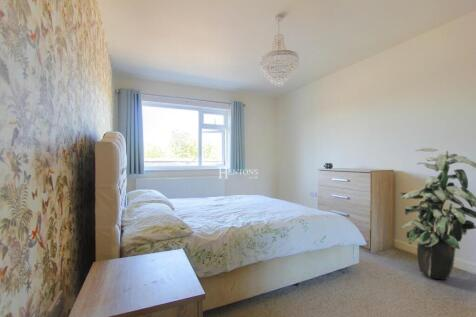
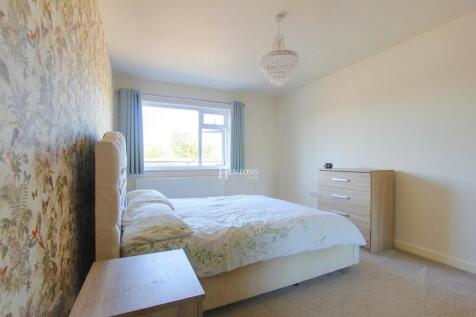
- indoor plant [399,147,476,281]
